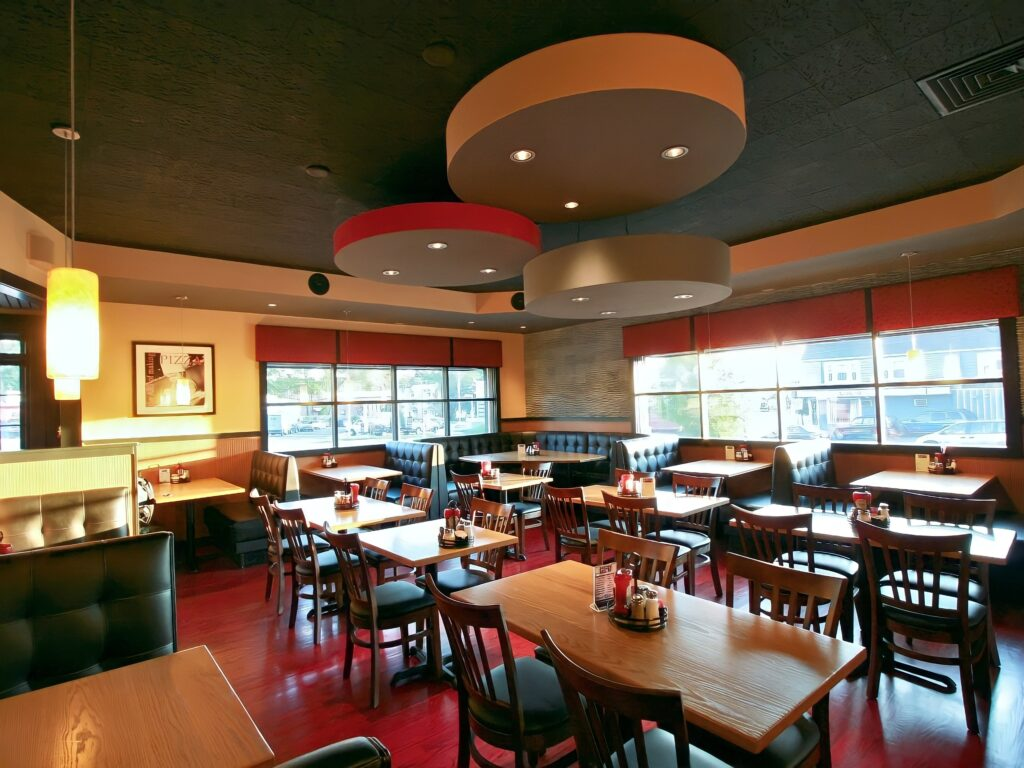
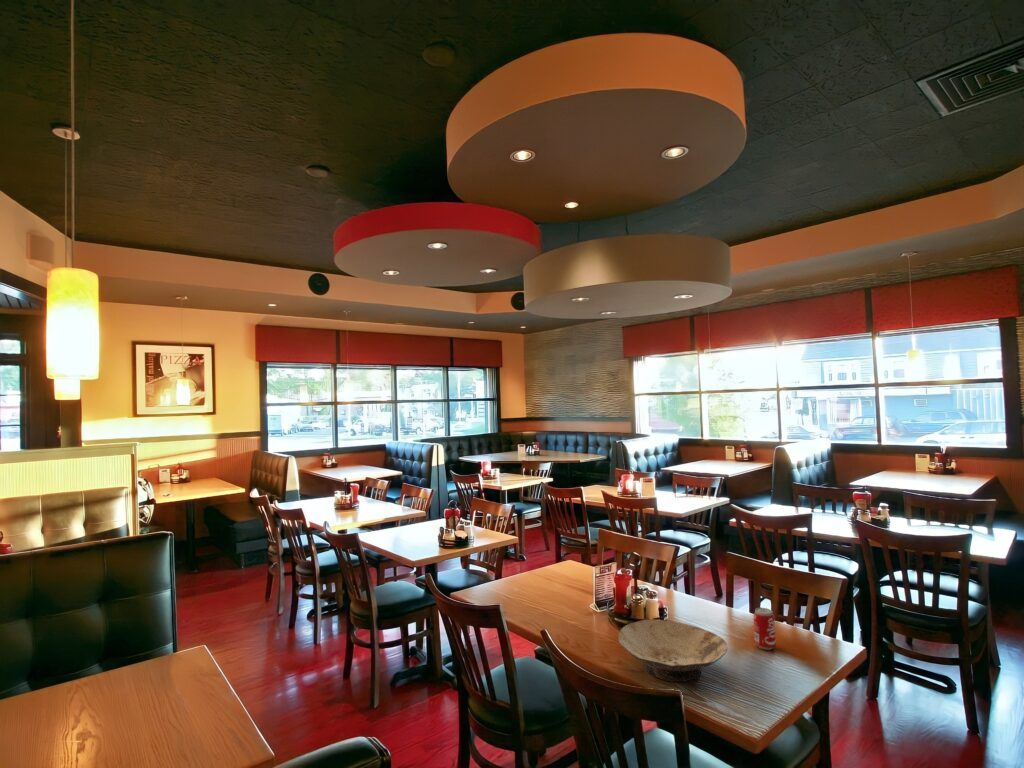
+ bowl [617,618,728,683]
+ beverage can [753,607,777,651]
